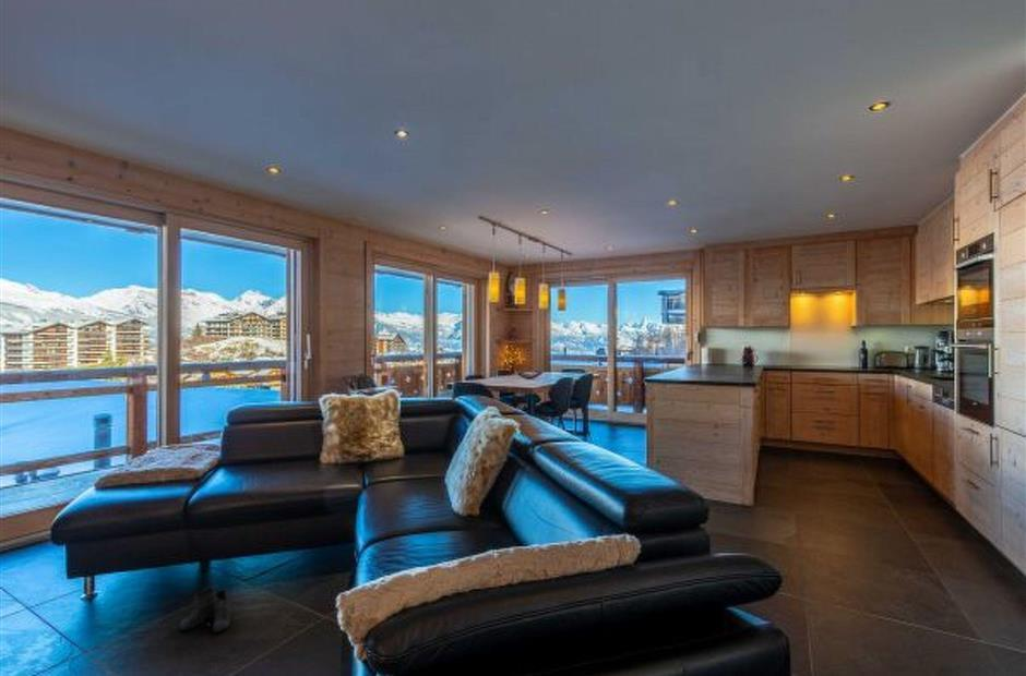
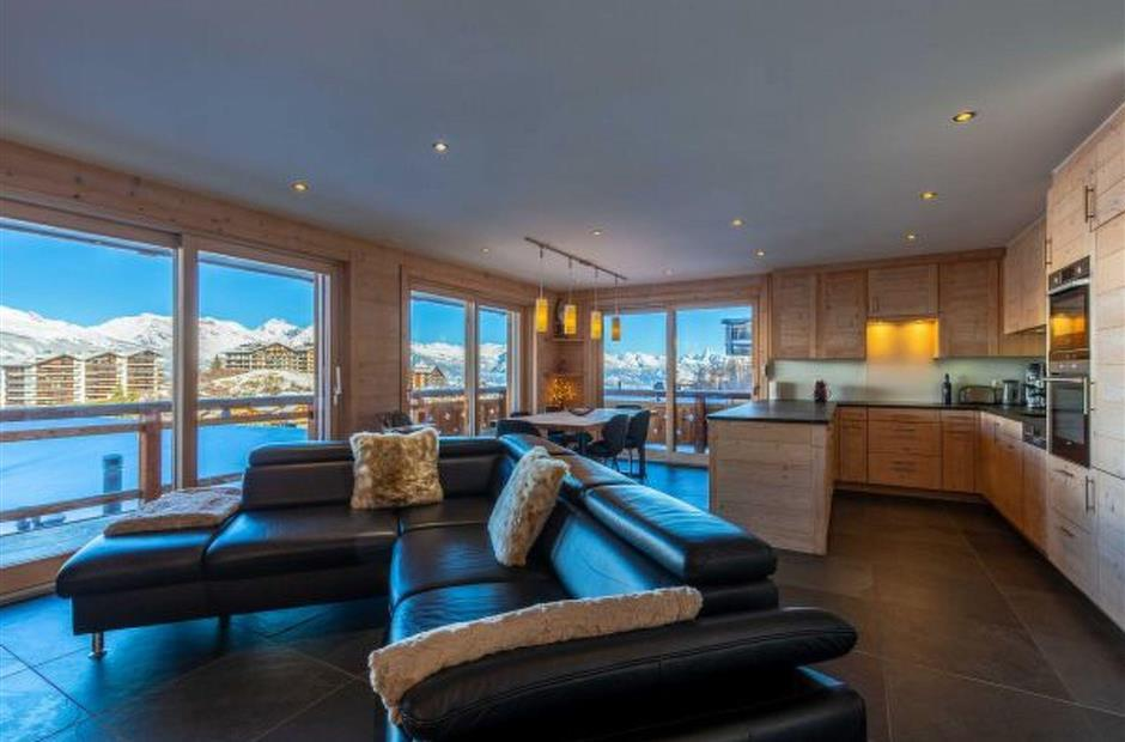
- boots [178,587,232,635]
